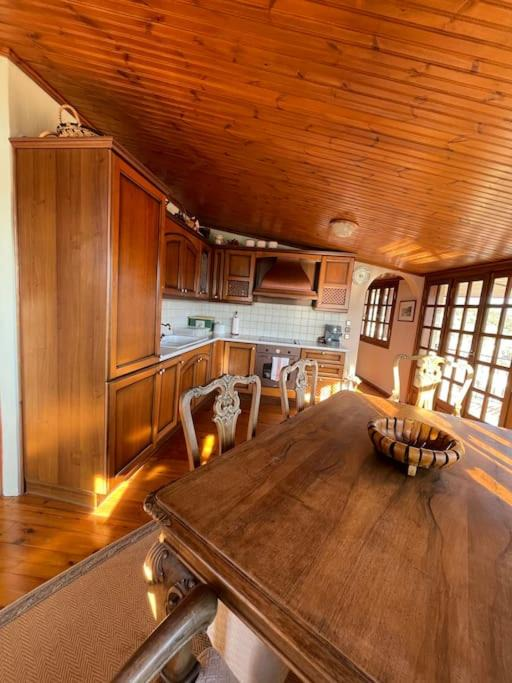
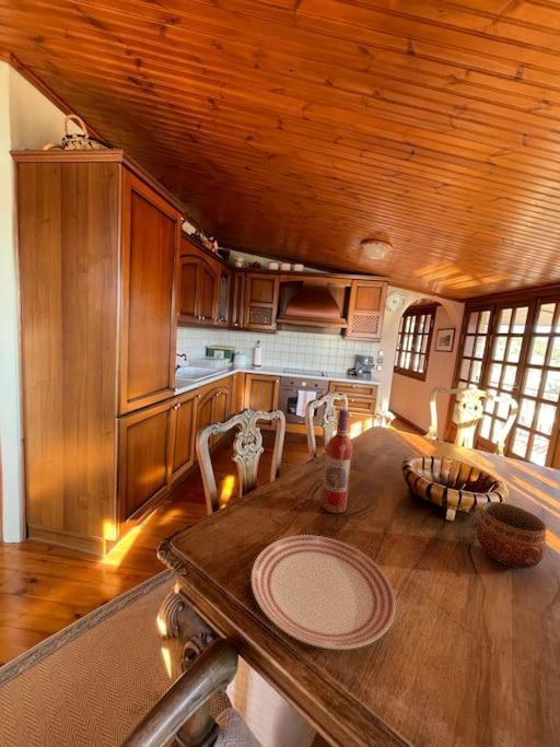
+ bowl [476,501,548,570]
+ wine bottle [319,408,354,514]
+ dinner plate [250,534,397,651]
